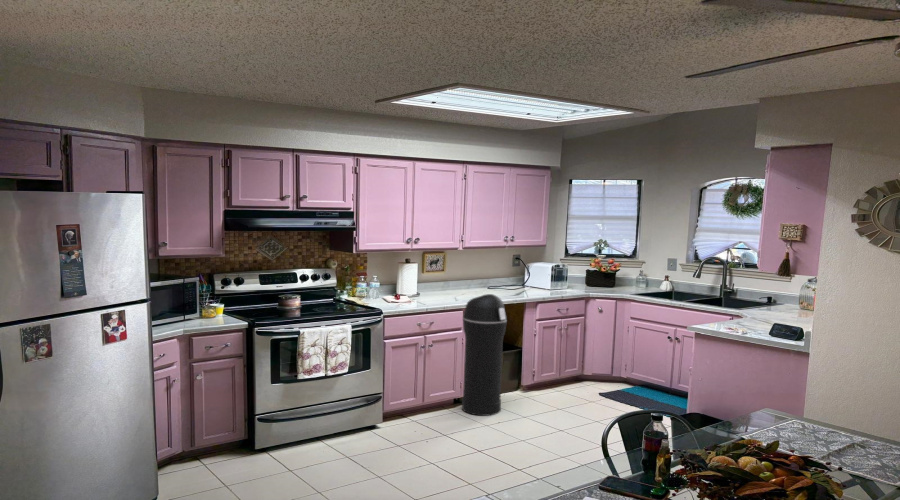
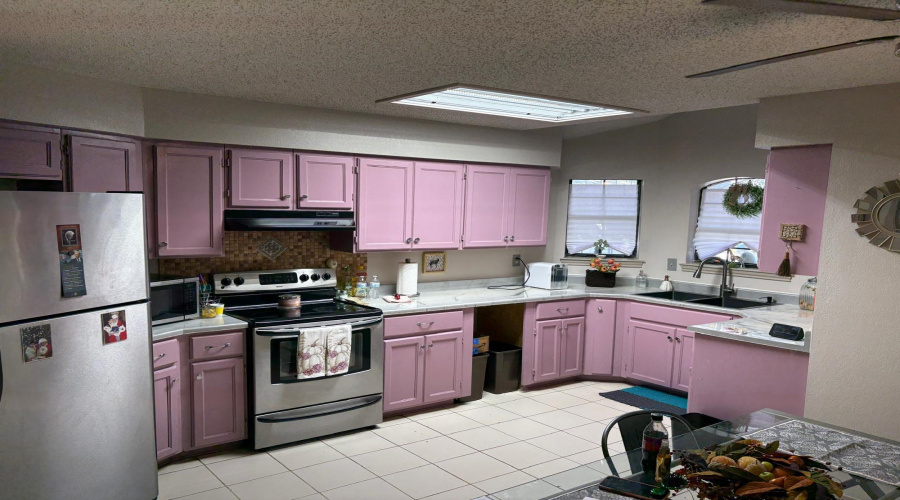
- trash can [461,293,508,417]
